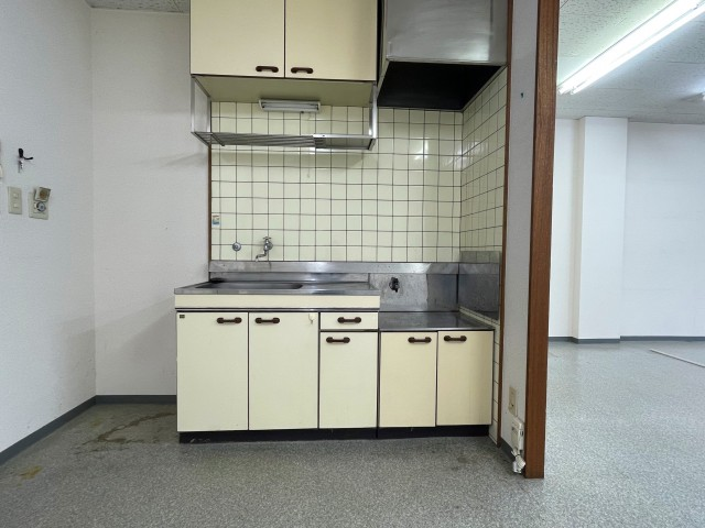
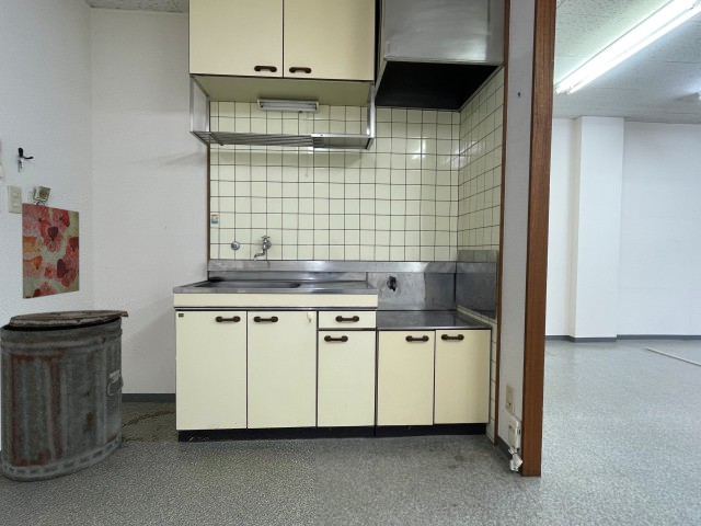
+ wall art [21,202,80,300]
+ trash can lid [0,309,129,482]
